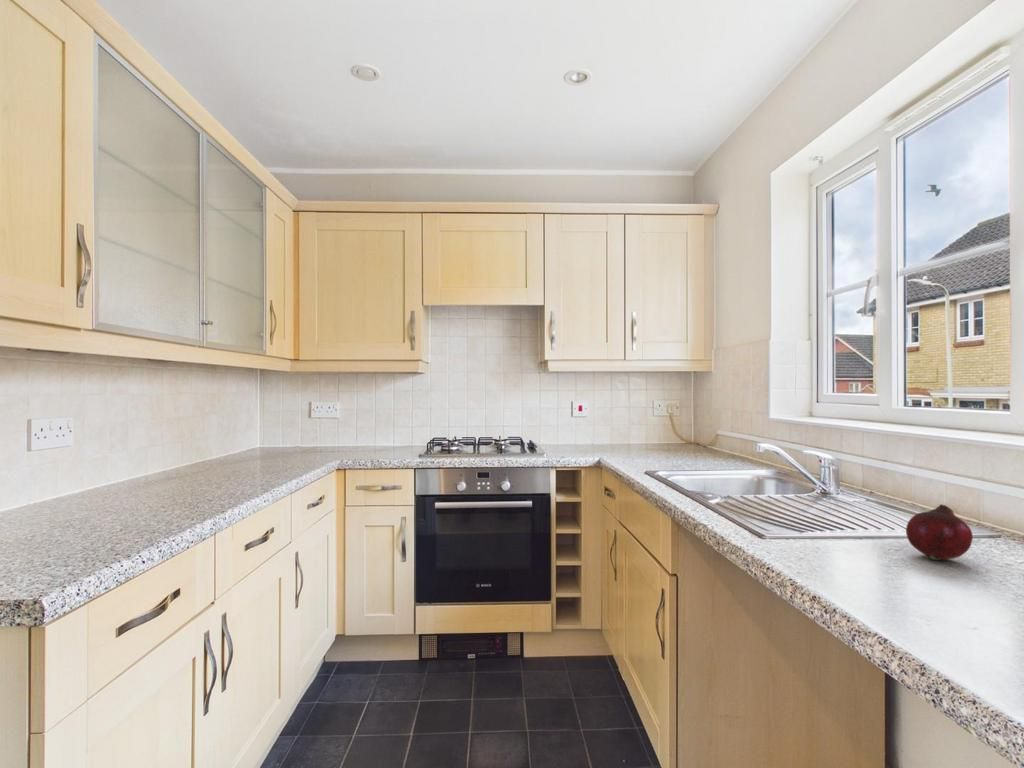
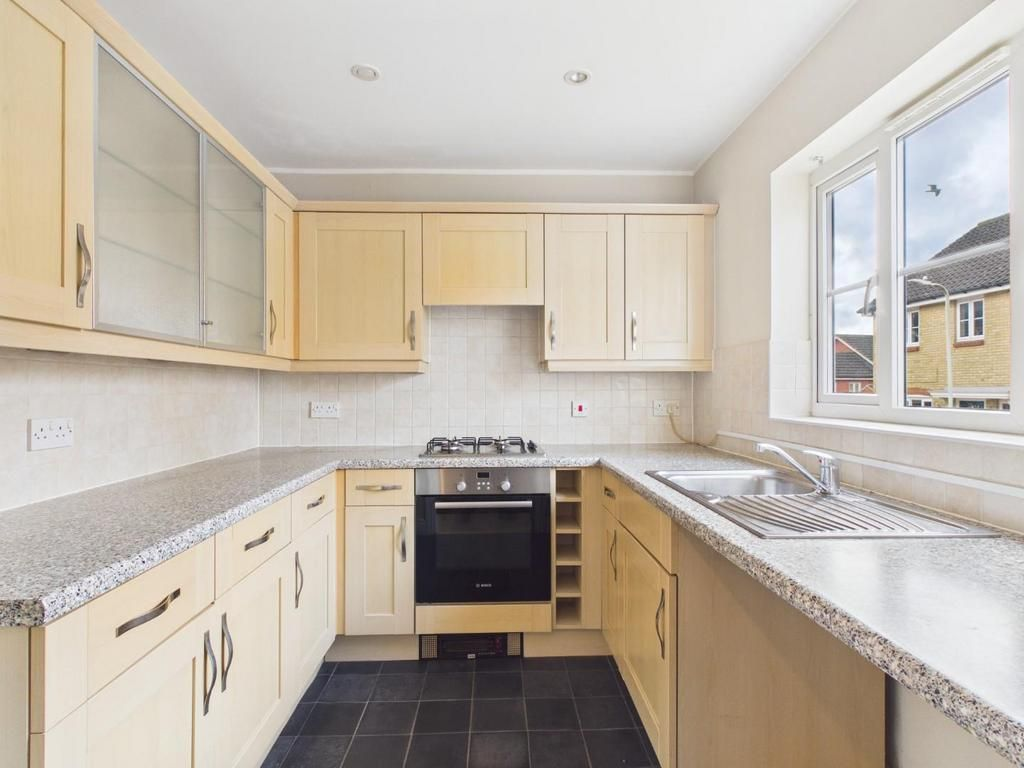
- fruit [905,503,974,561]
